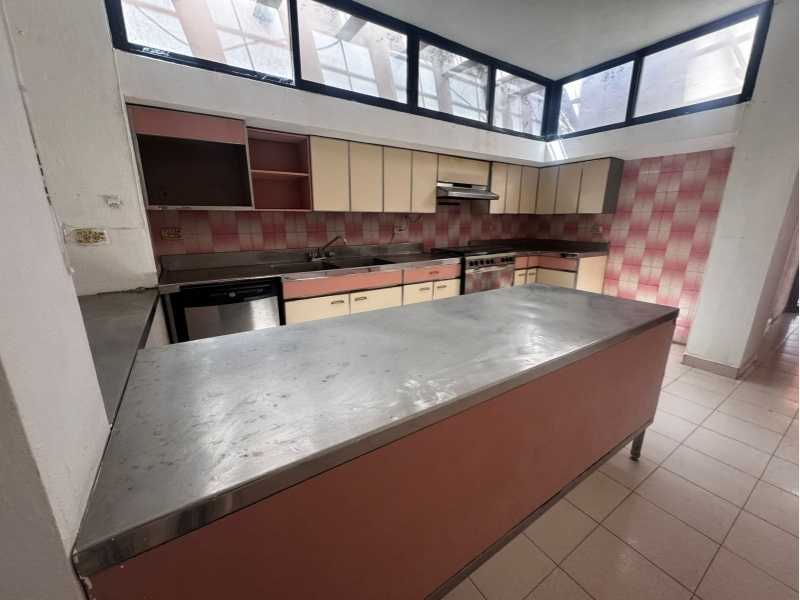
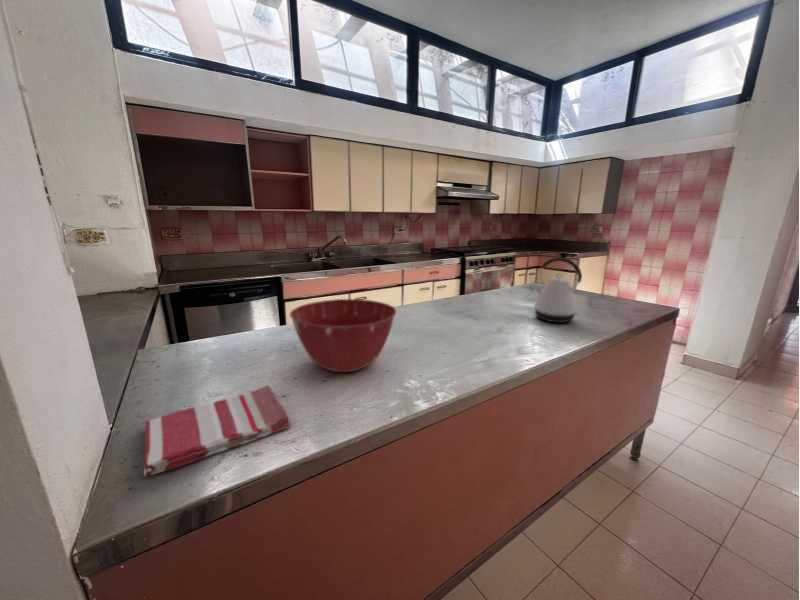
+ dish towel [143,385,291,477]
+ mixing bowl [289,298,397,373]
+ kettle [531,256,583,324]
